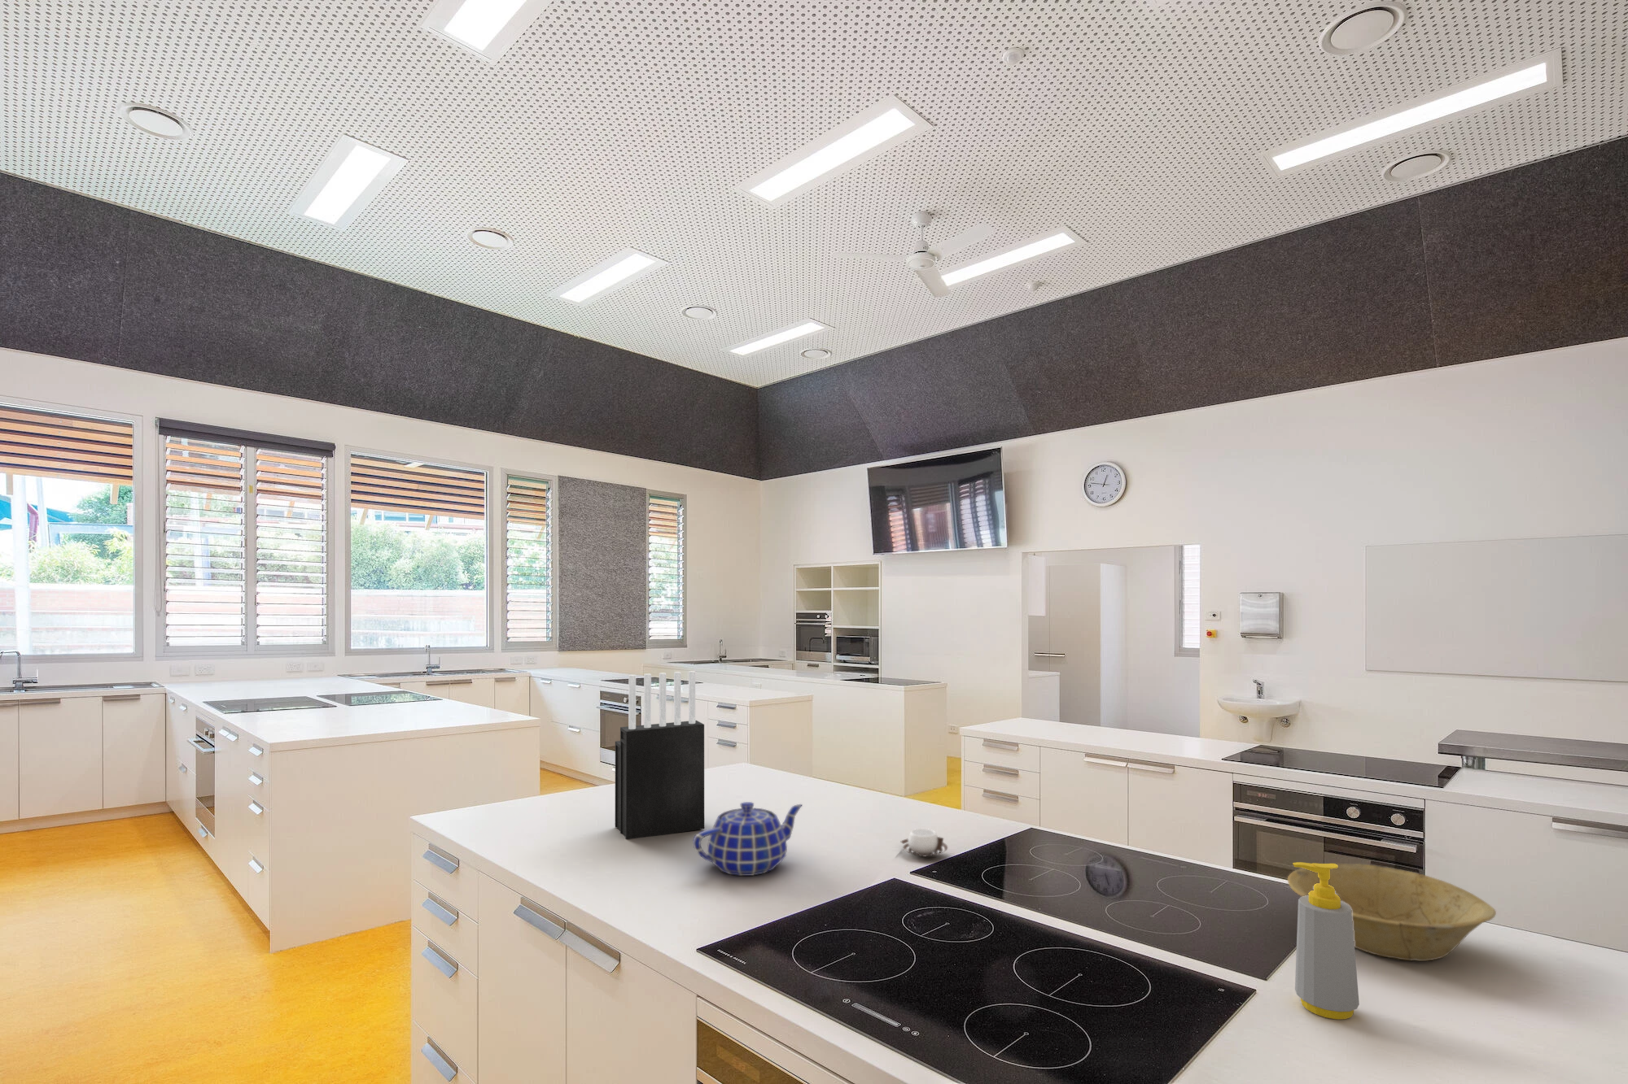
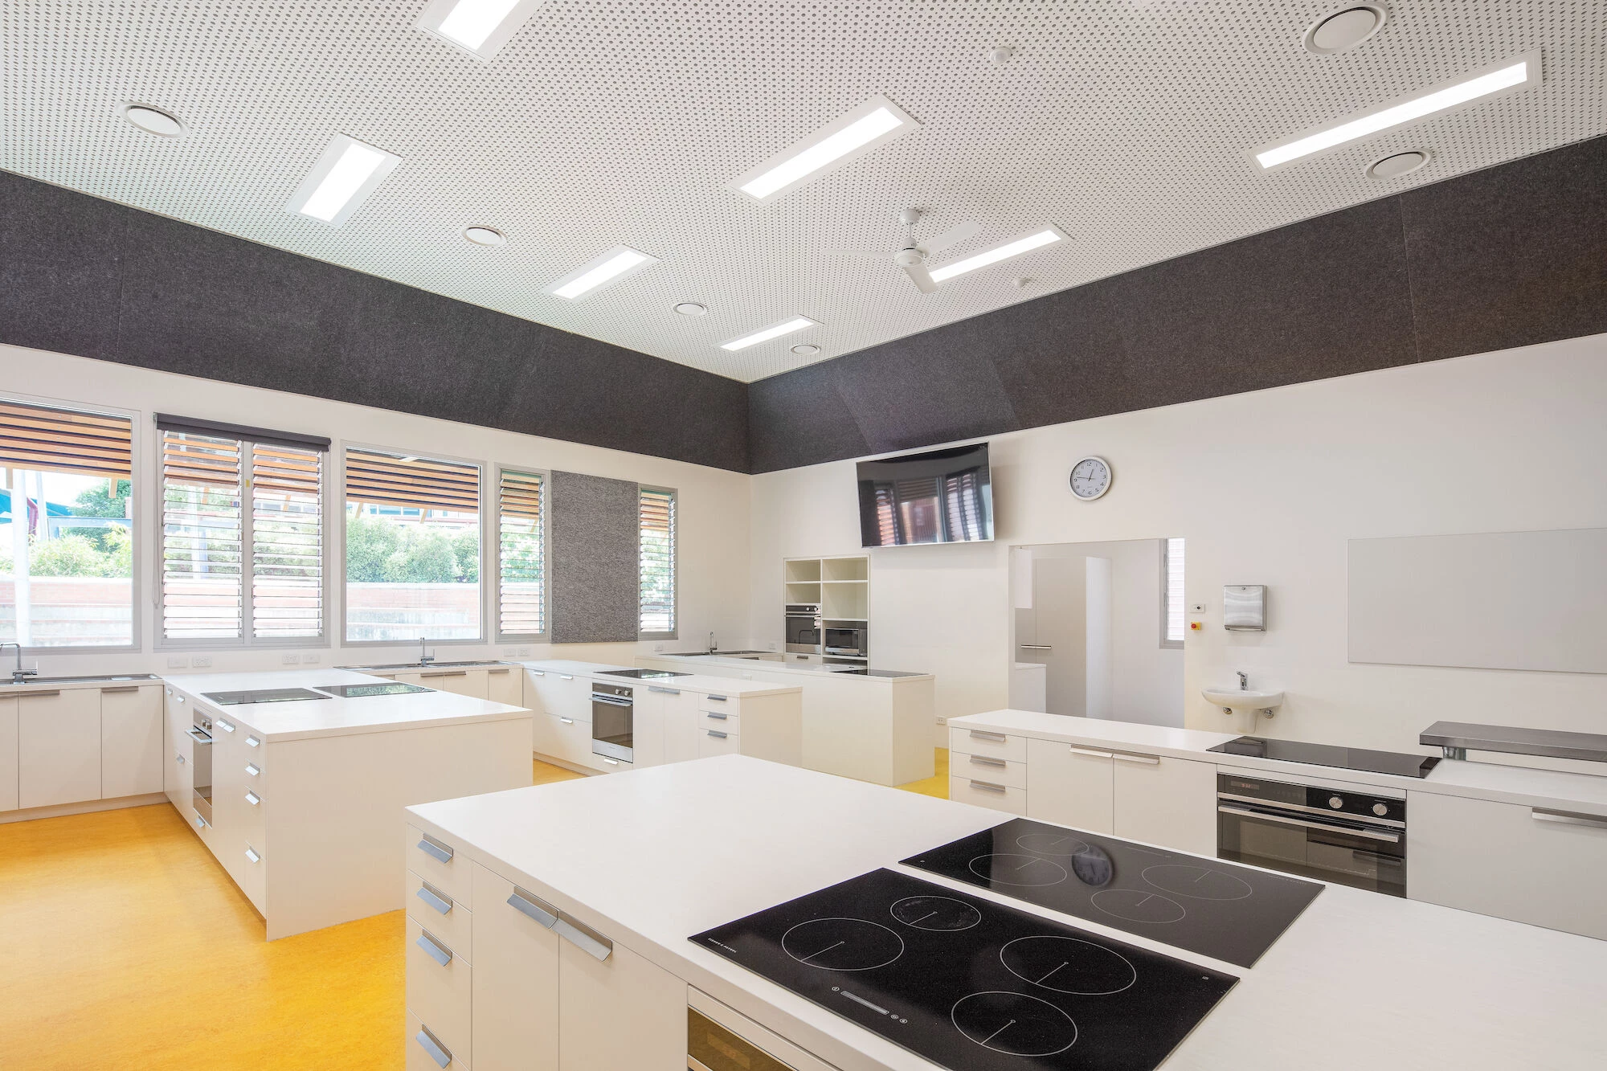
- cup [901,828,948,857]
- soap bottle [1292,861,1360,1021]
- bowl [1287,863,1497,962]
- teapot [692,801,804,877]
- knife block [615,670,704,840]
